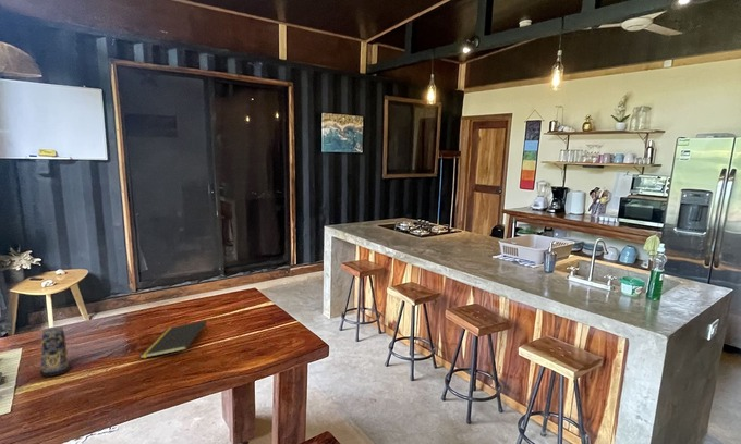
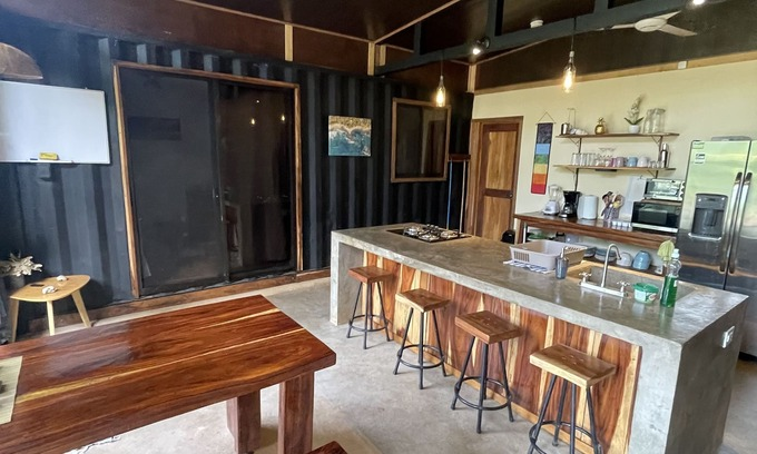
- notepad [138,320,208,360]
- candle [39,325,72,378]
